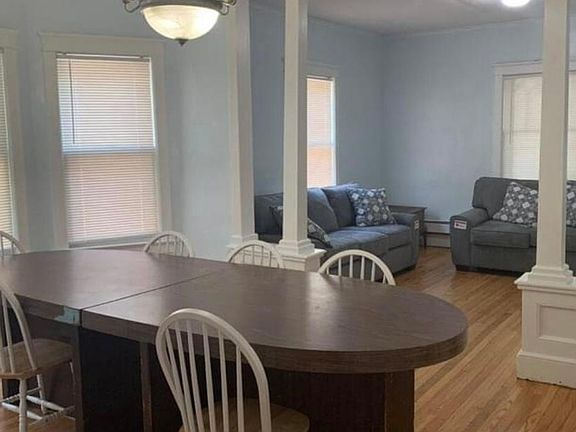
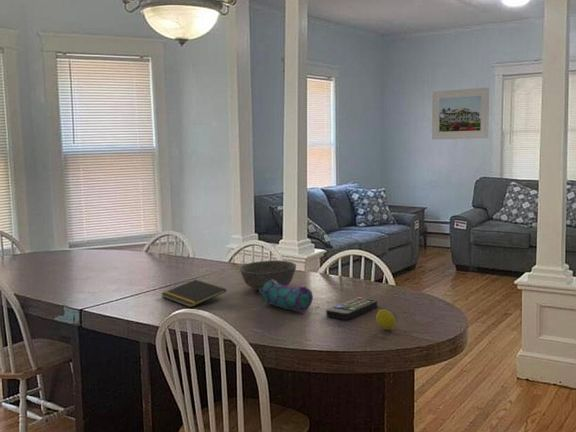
+ remote control [325,296,378,321]
+ fruit [375,308,396,331]
+ notepad [160,279,227,308]
+ bowl [239,259,297,291]
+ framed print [431,87,490,140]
+ pencil case [258,279,314,313]
